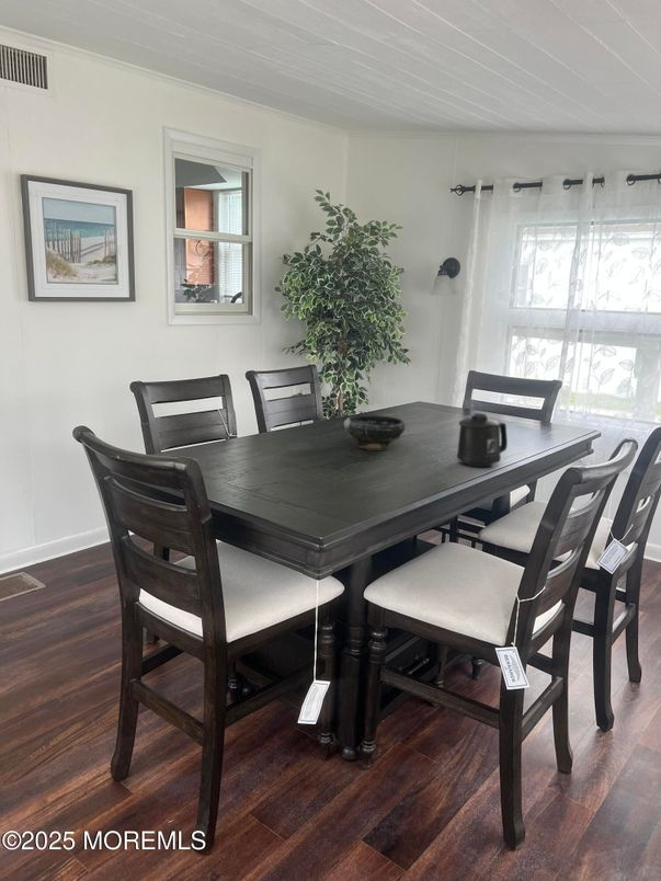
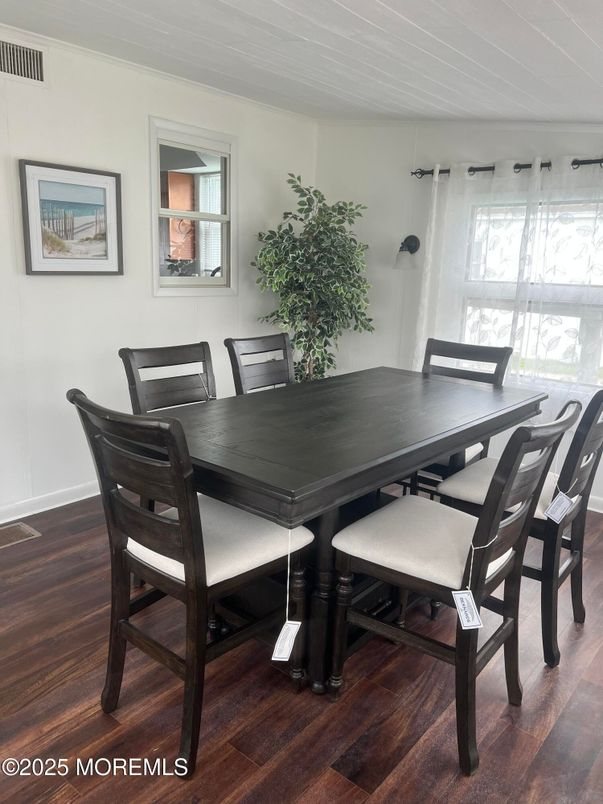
- mug [456,413,509,468]
- bowl [343,414,407,451]
